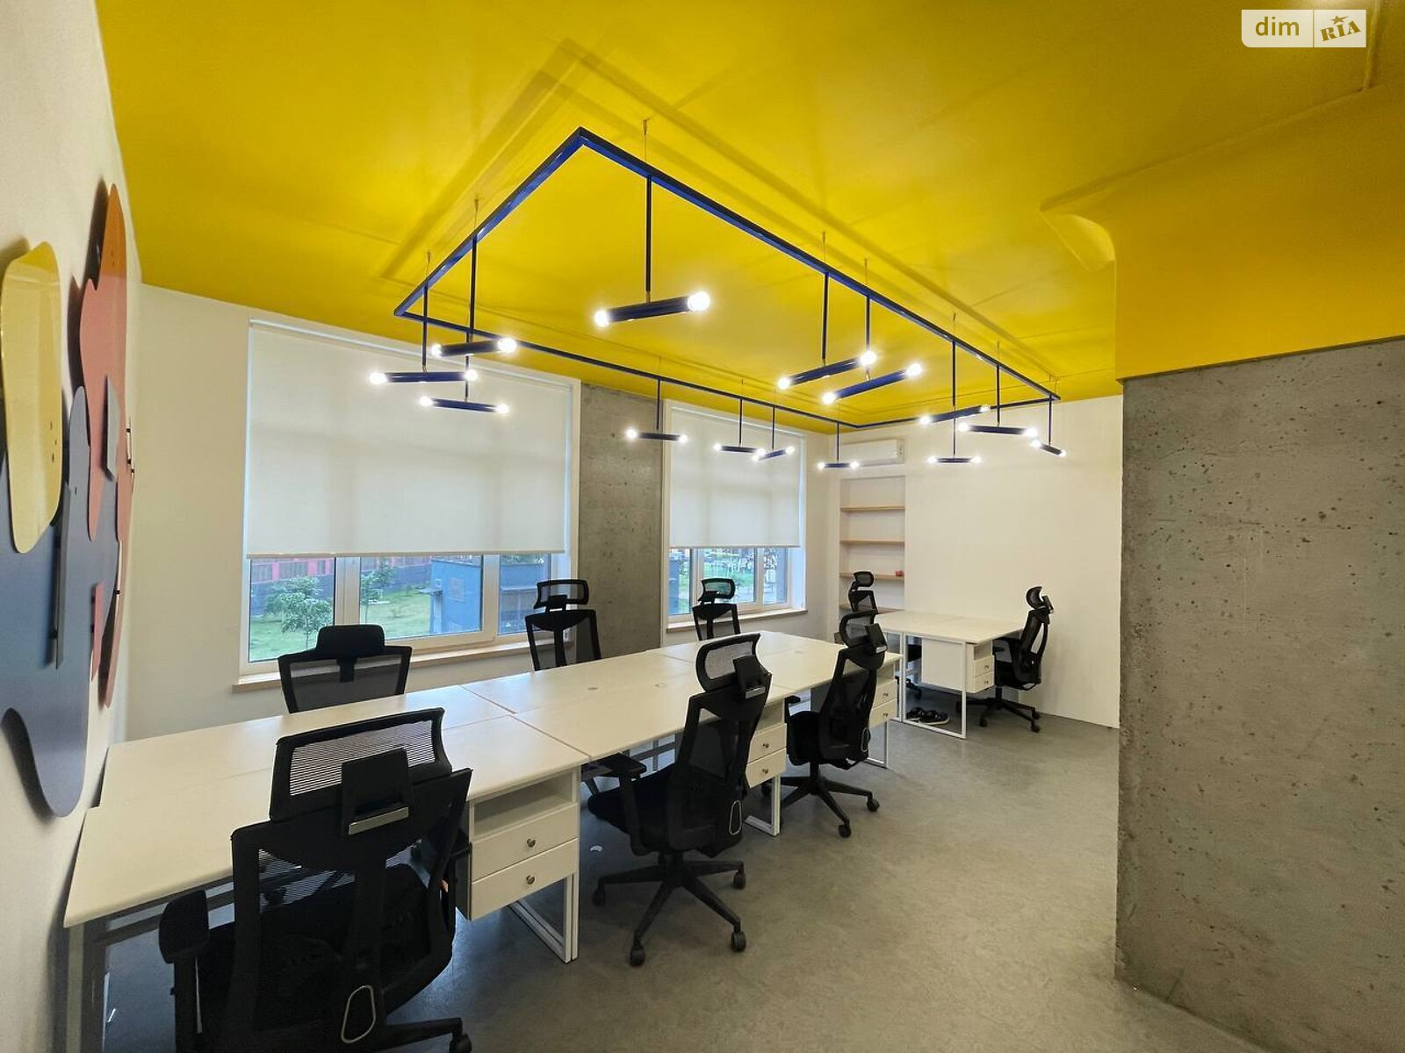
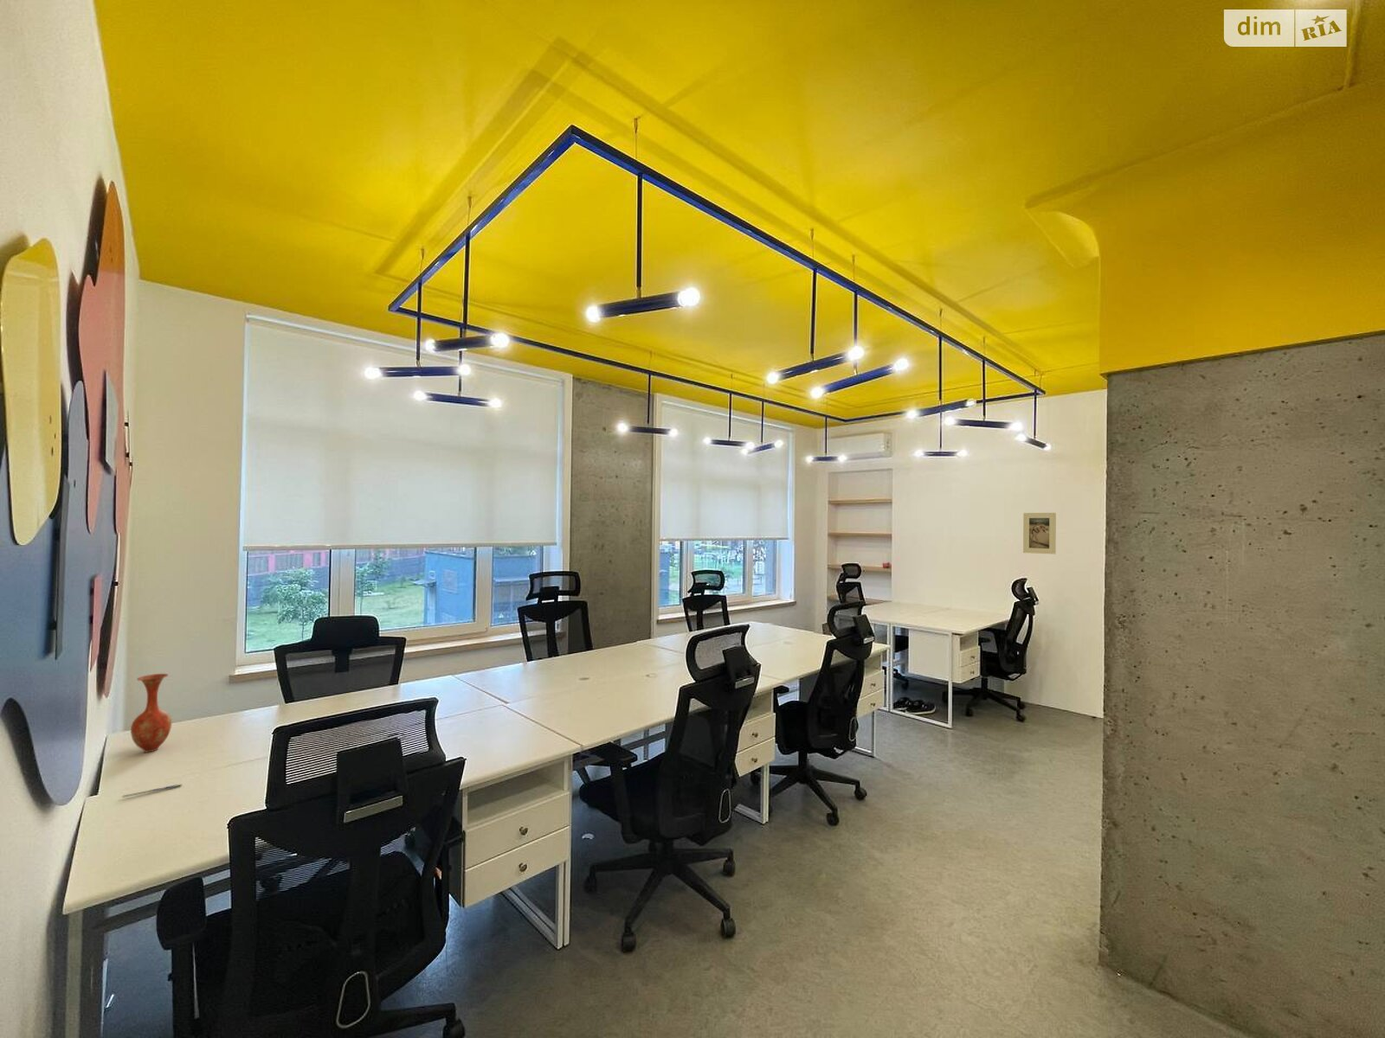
+ vase [130,673,172,753]
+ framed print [1022,512,1057,555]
+ pen [120,784,182,799]
